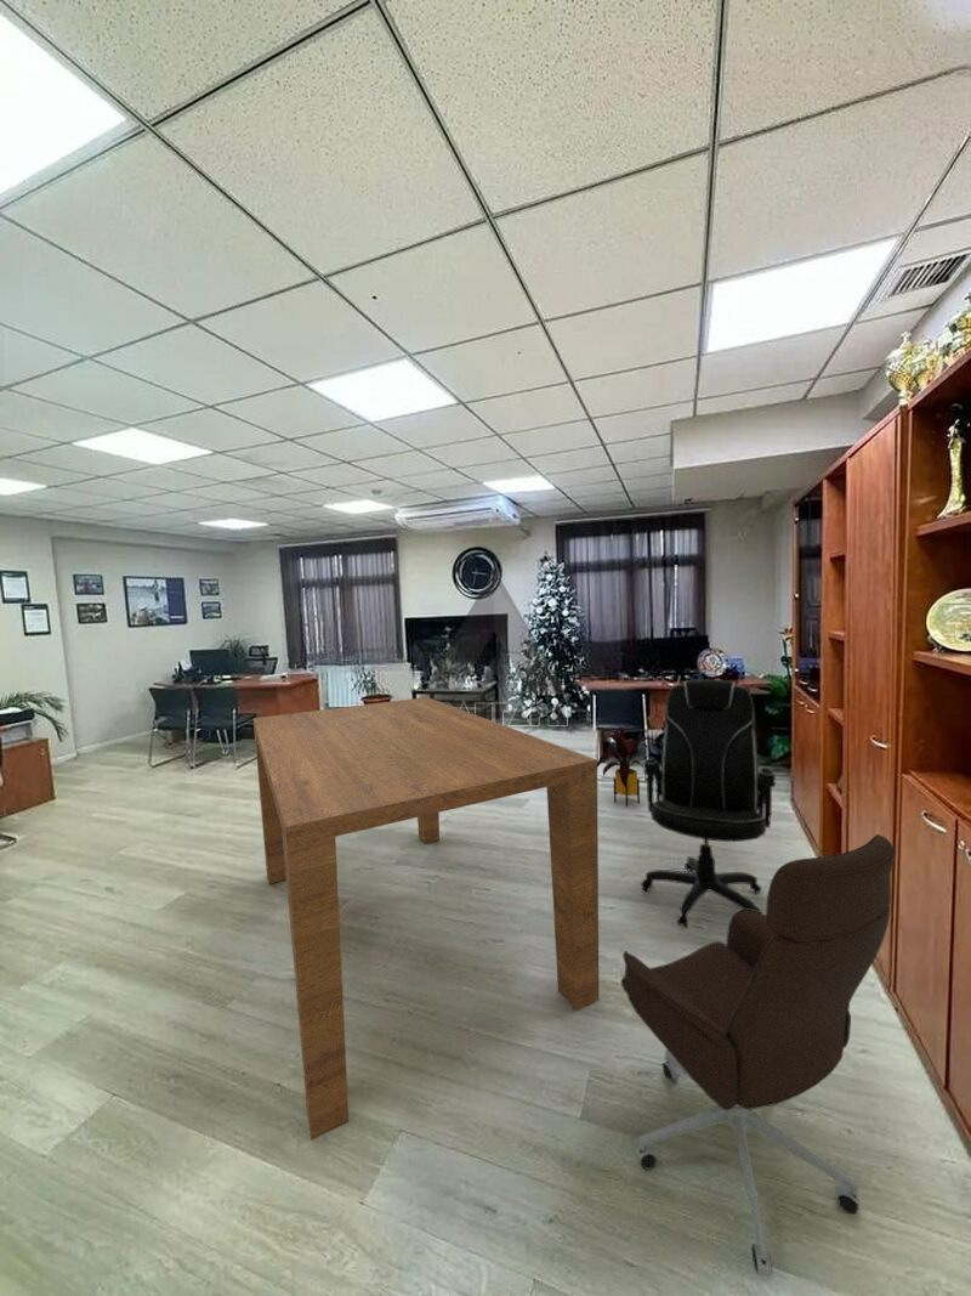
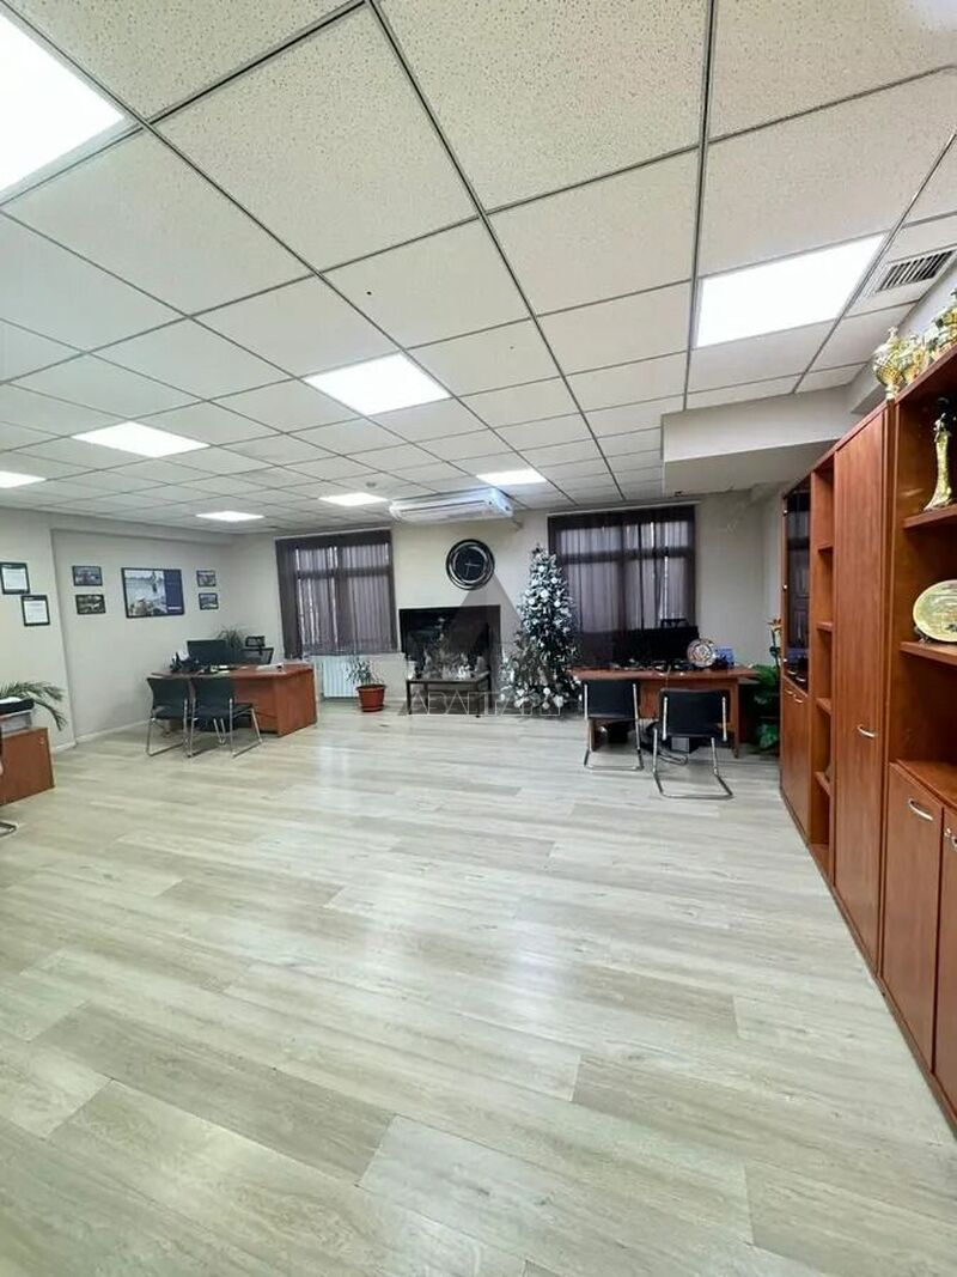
- office chair [619,833,897,1278]
- house plant [597,725,660,808]
- table [252,696,600,1142]
- office chair [640,678,777,929]
